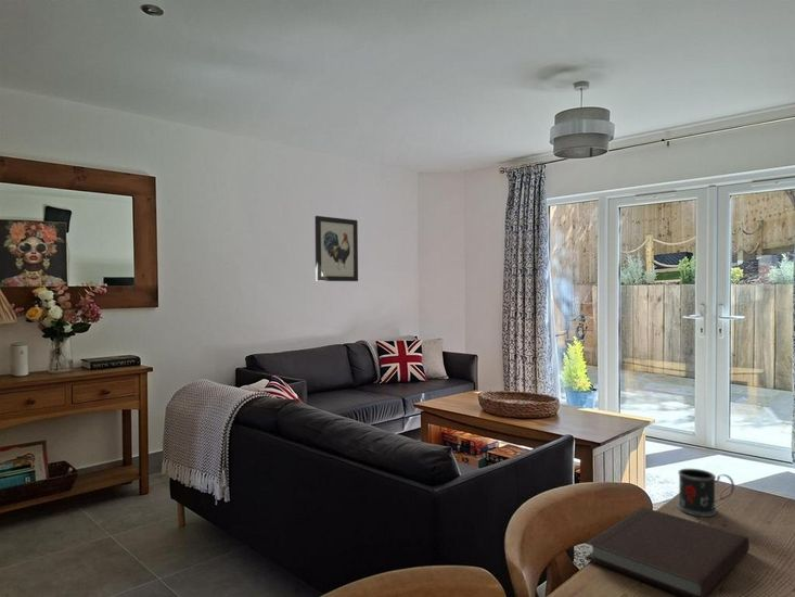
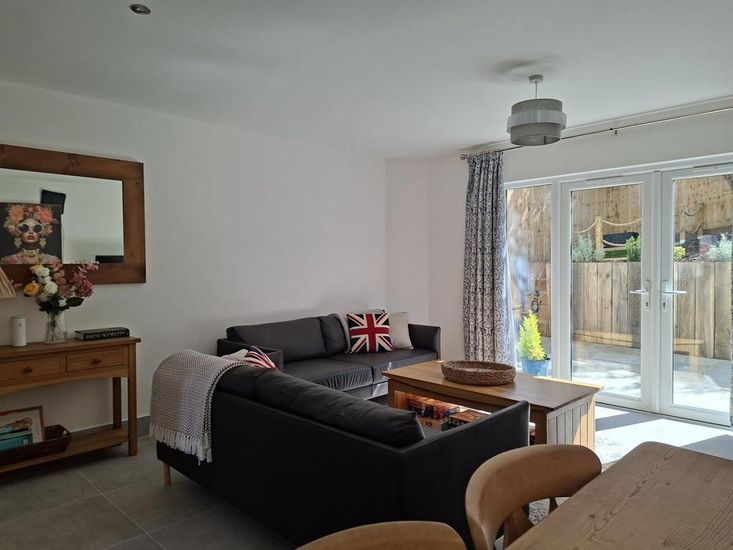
- wall art [315,215,359,282]
- notebook [584,506,751,597]
- mug [676,468,735,518]
